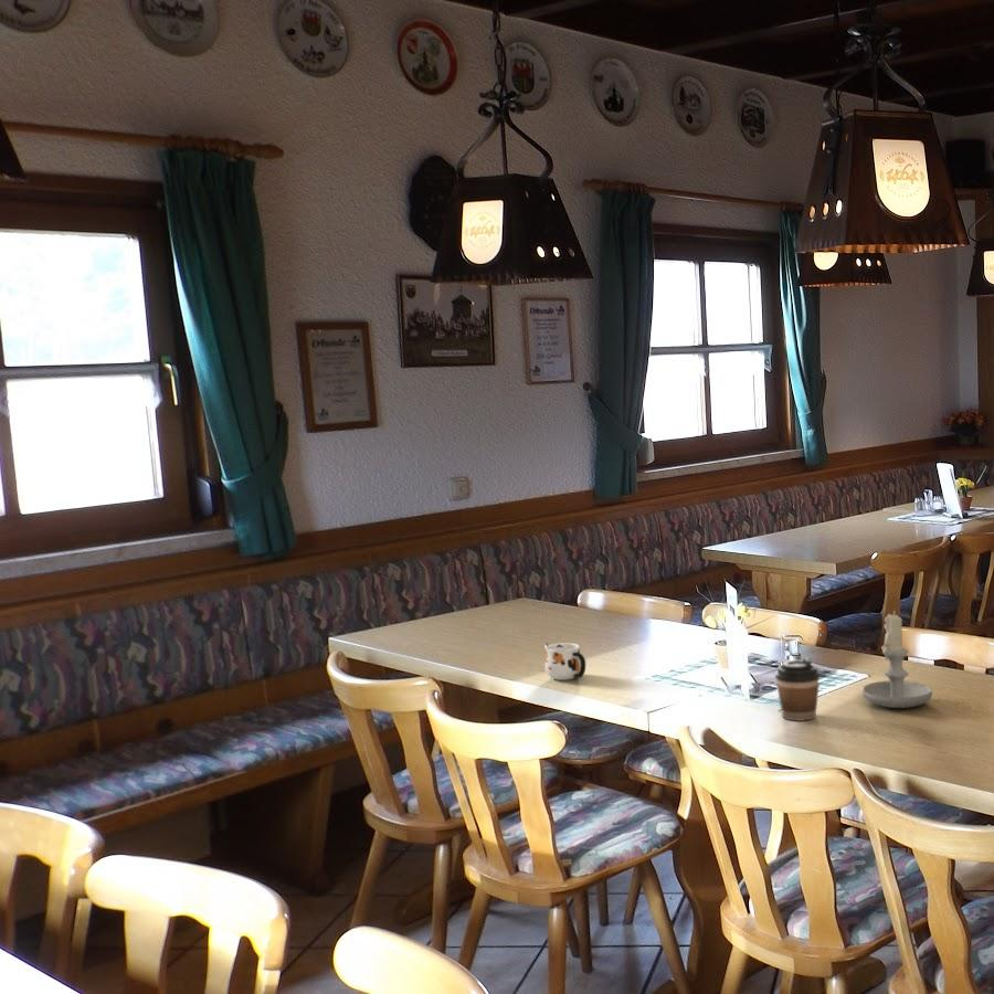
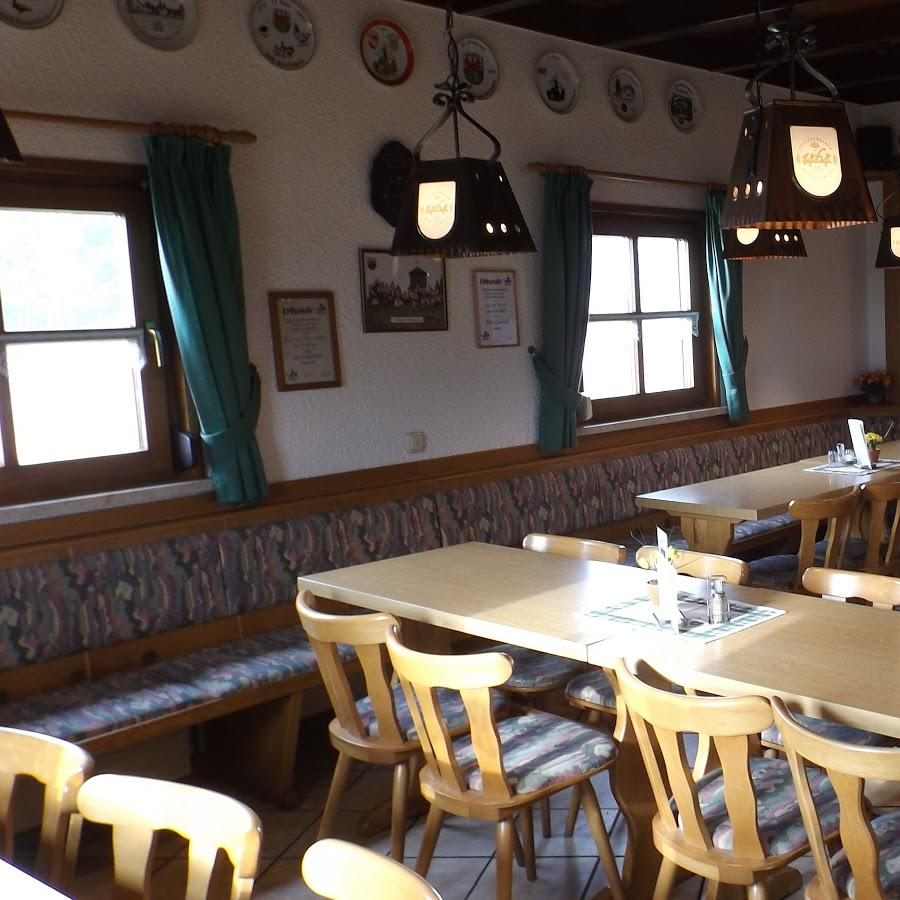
- mug [543,642,586,681]
- coffee cup [774,657,821,721]
- candle [861,610,933,709]
